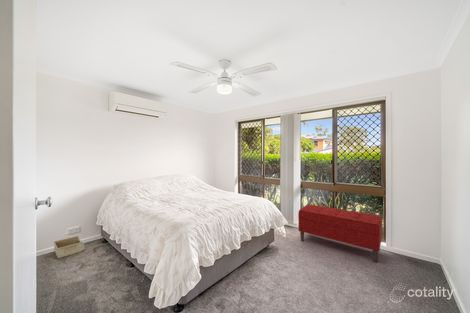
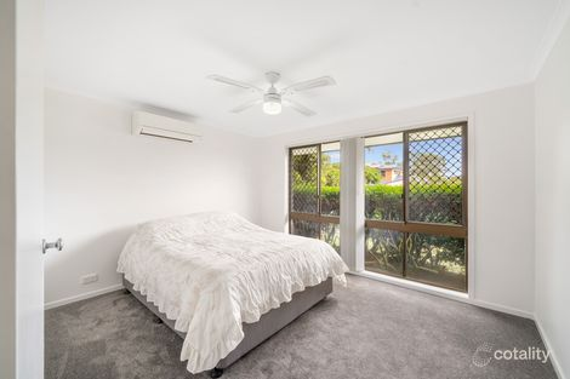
- storage bin [53,235,86,259]
- bench [297,204,383,263]
